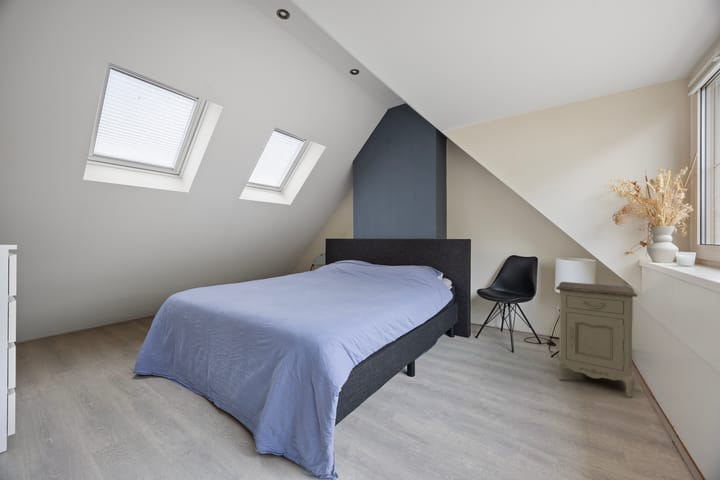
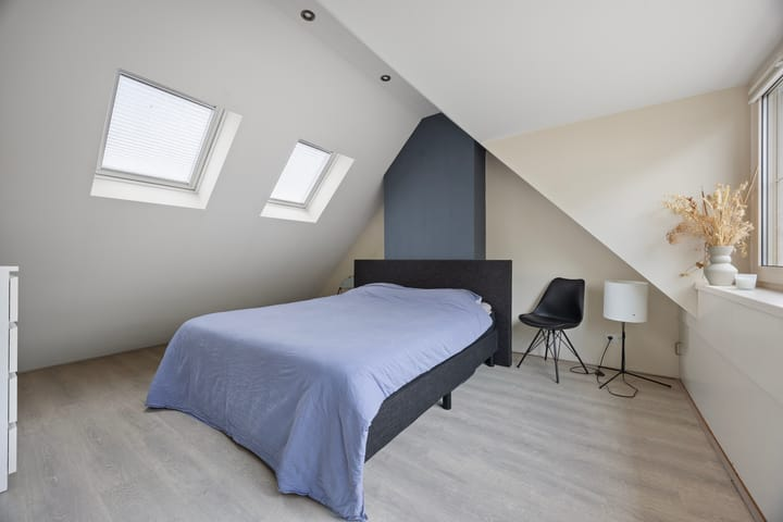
- nightstand [555,281,638,398]
